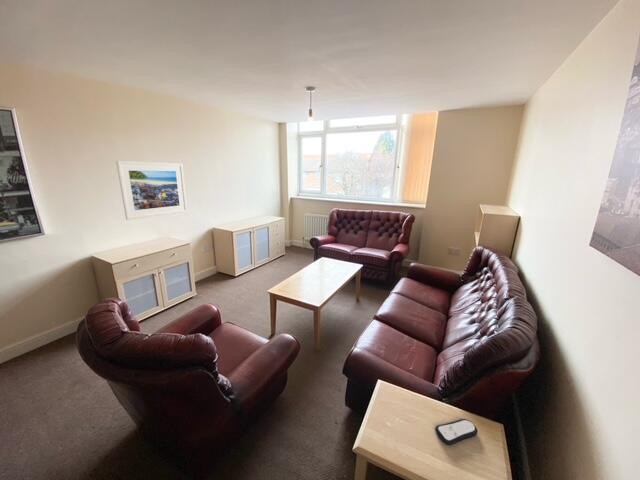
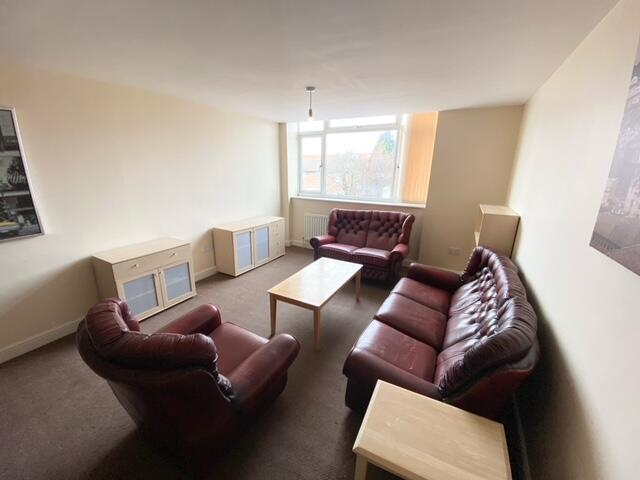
- remote control [434,418,479,446]
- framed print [115,160,188,221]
